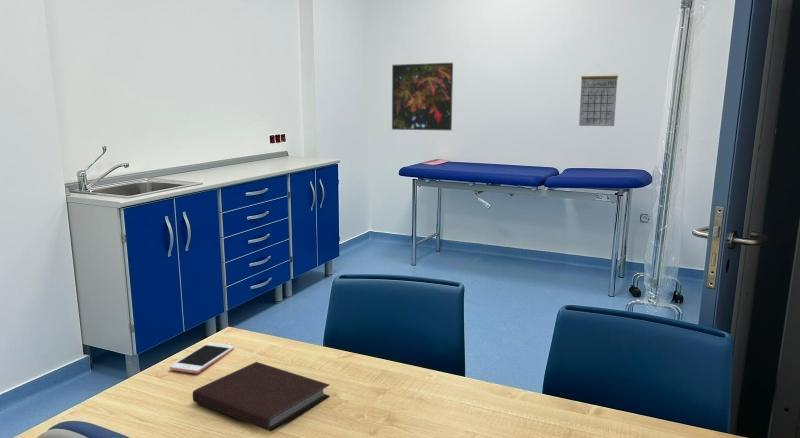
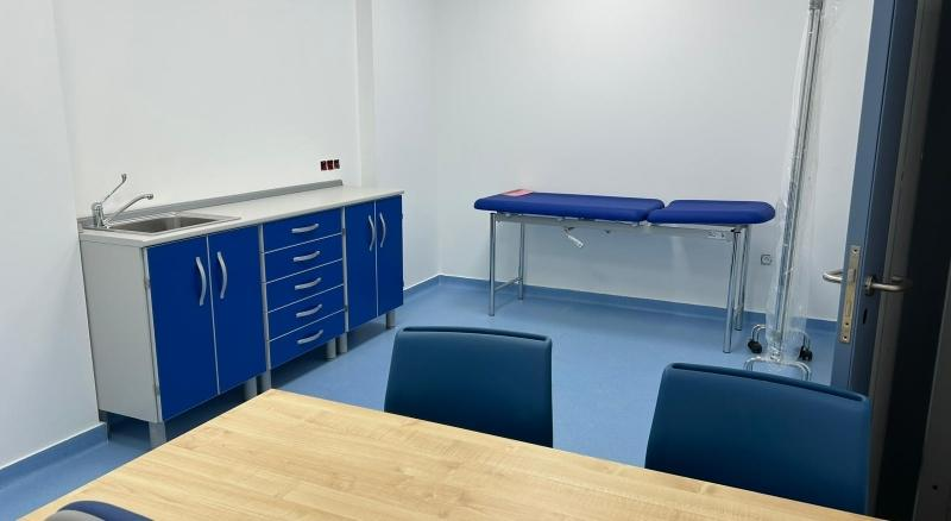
- cell phone [169,342,235,374]
- notebook [192,361,331,432]
- calendar [578,63,619,127]
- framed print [391,62,454,131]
